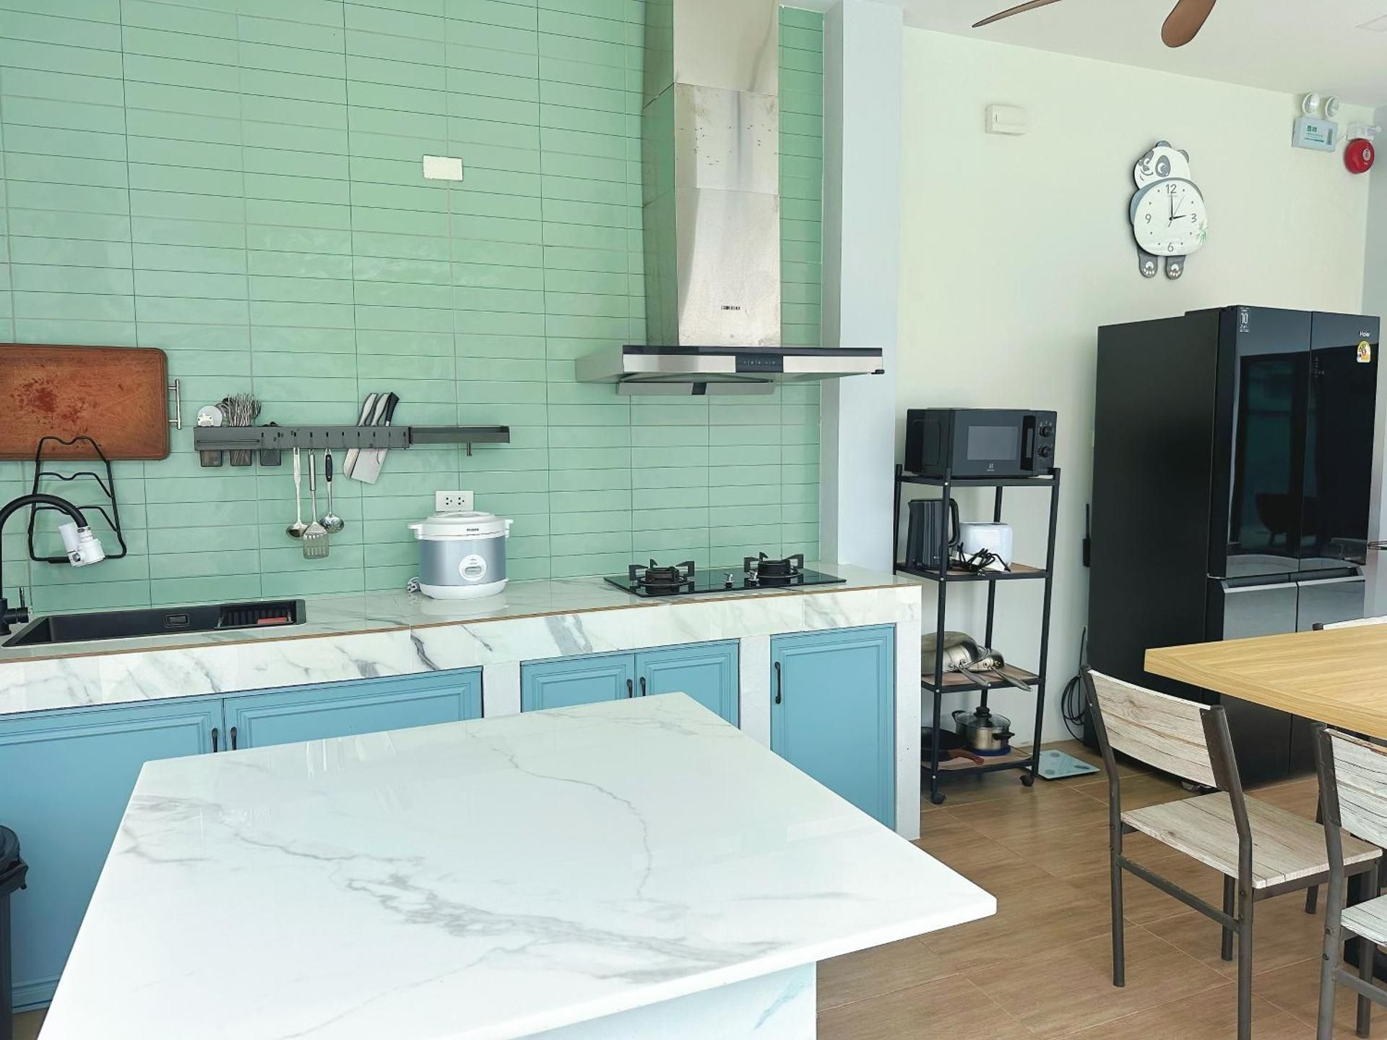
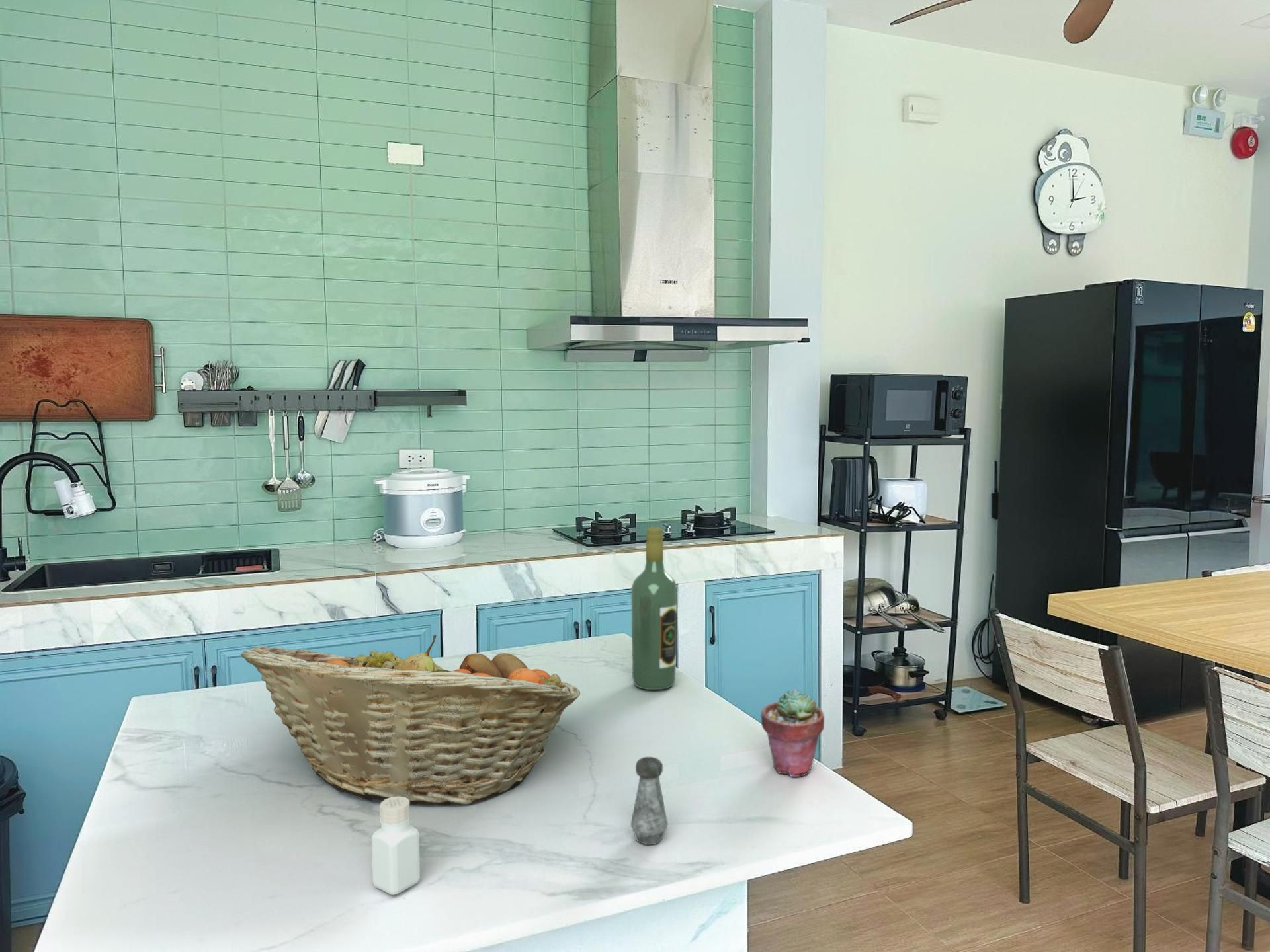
+ potted succulent [760,688,825,777]
+ wine bottle [630,526,678,690]
+ salt shaker [630,756,668,846]
+ fruit basket [240,634,581,806]
+ pepper shaker [371,797,421,895]
